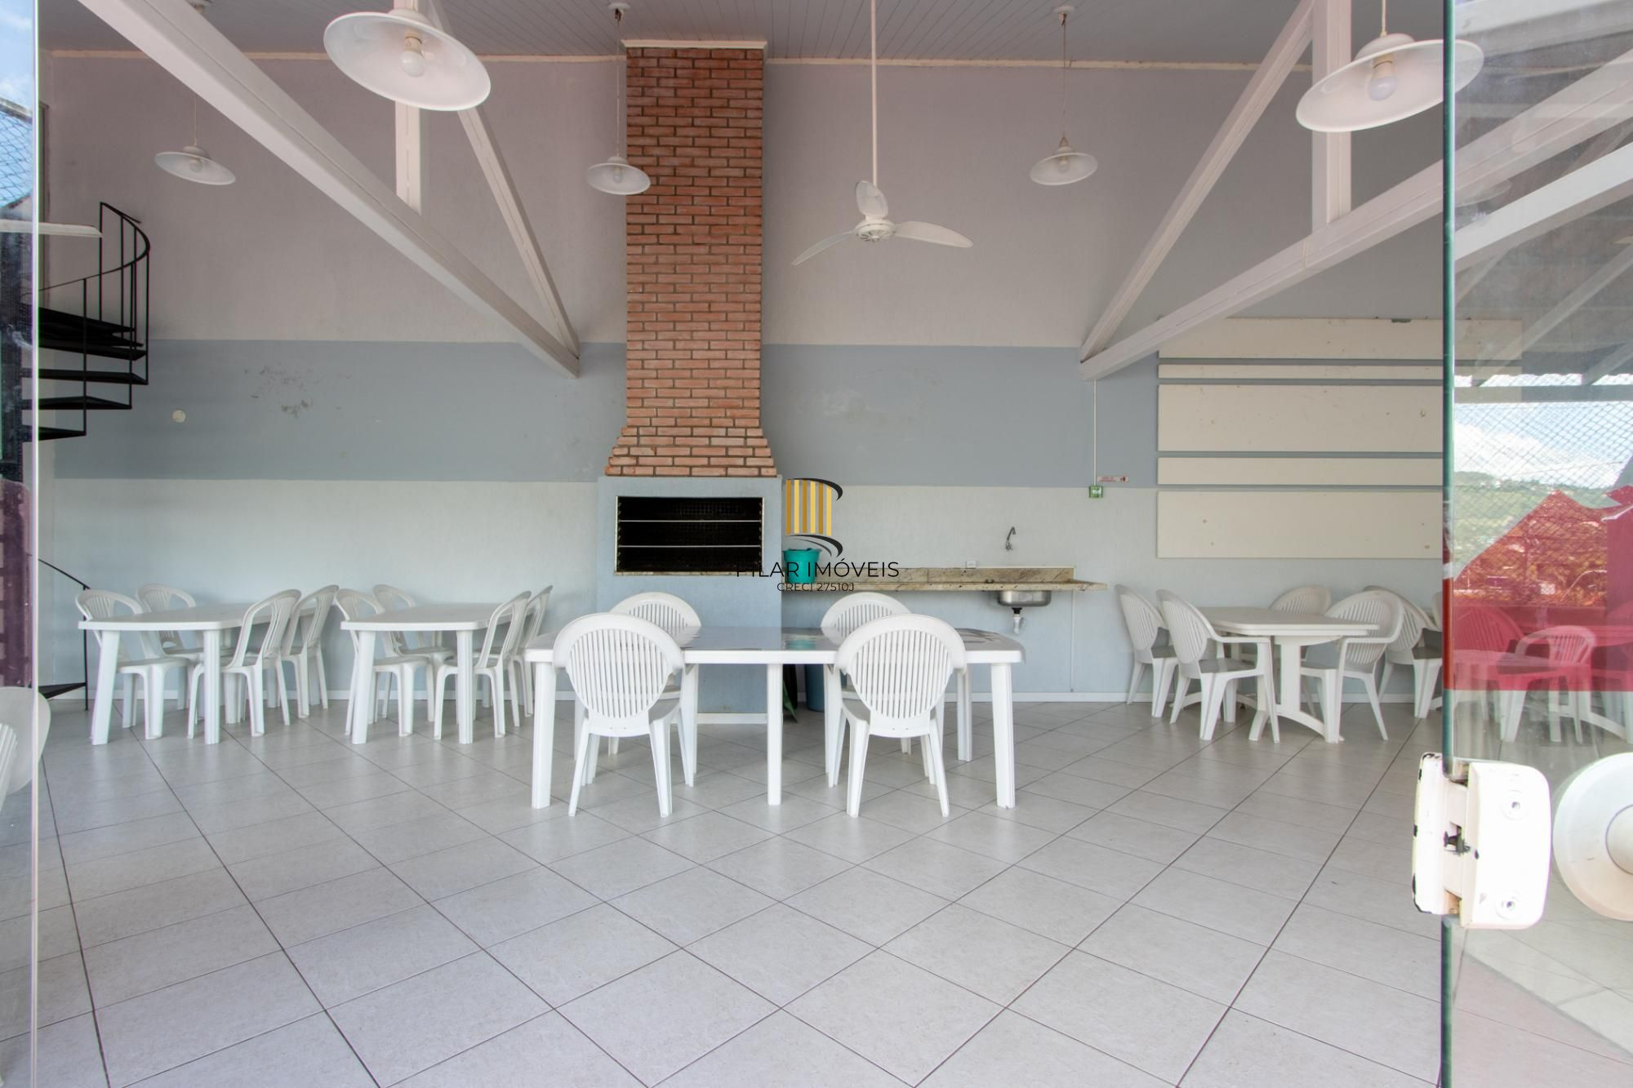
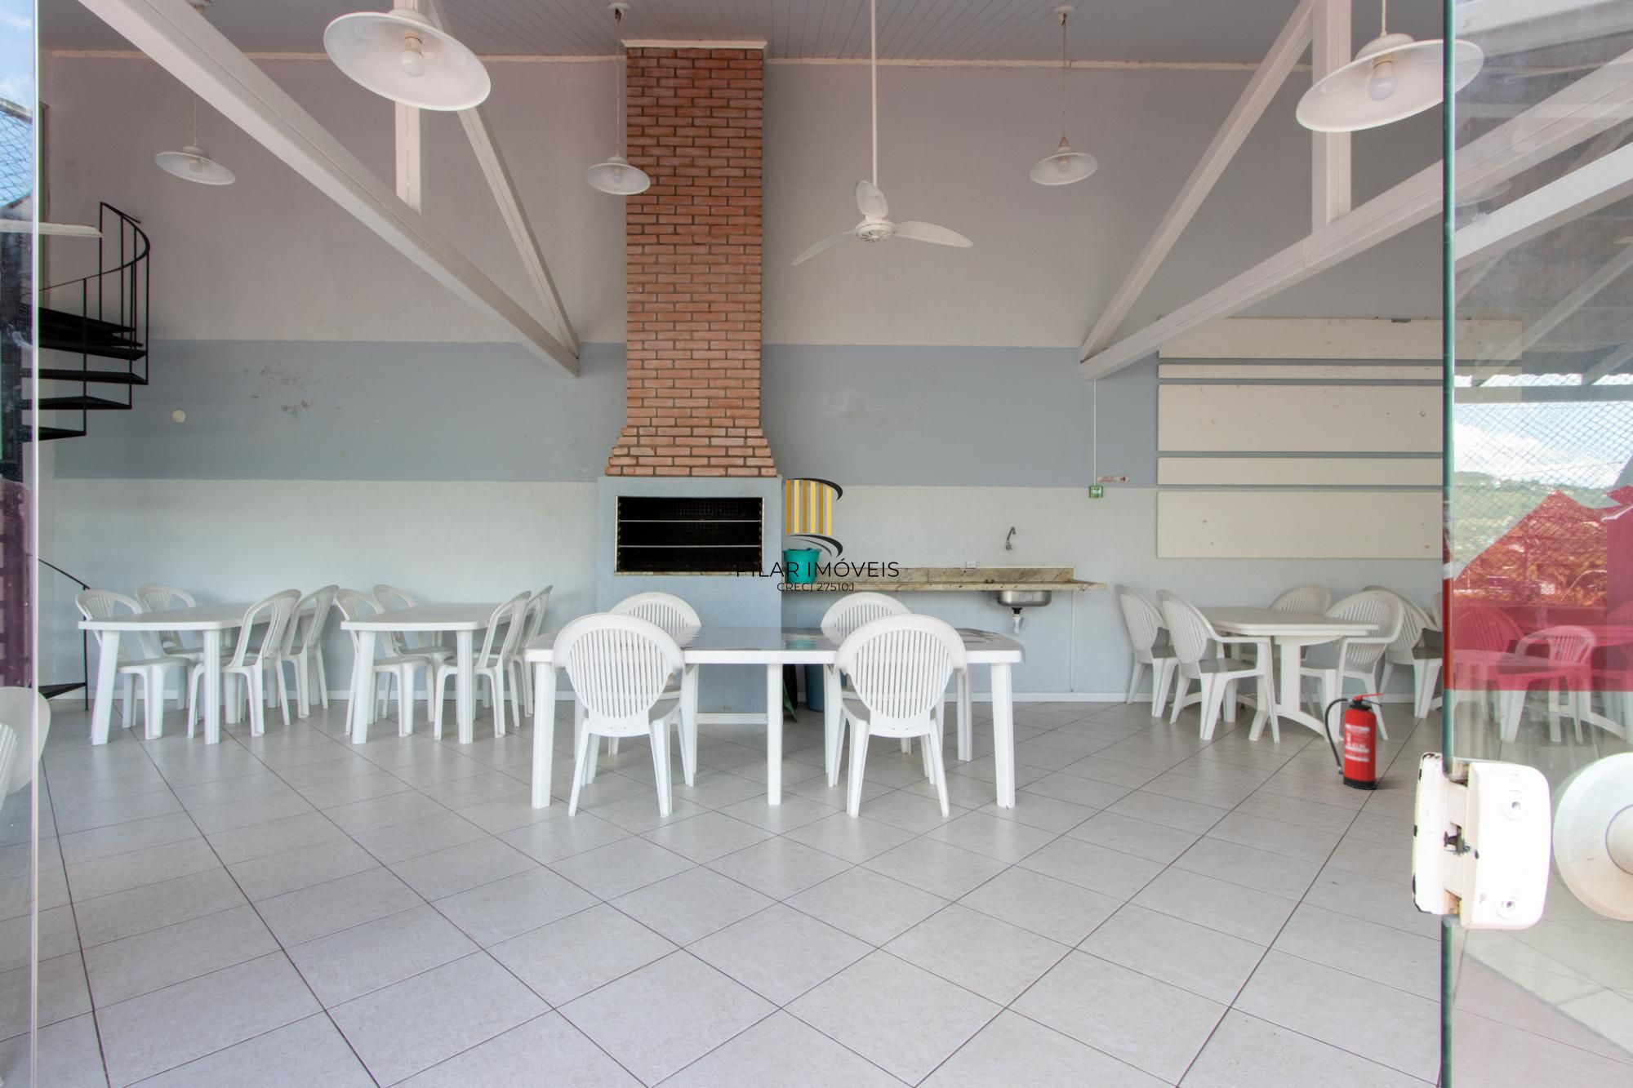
+ fire extinguisher [1323,692,1384,790]
